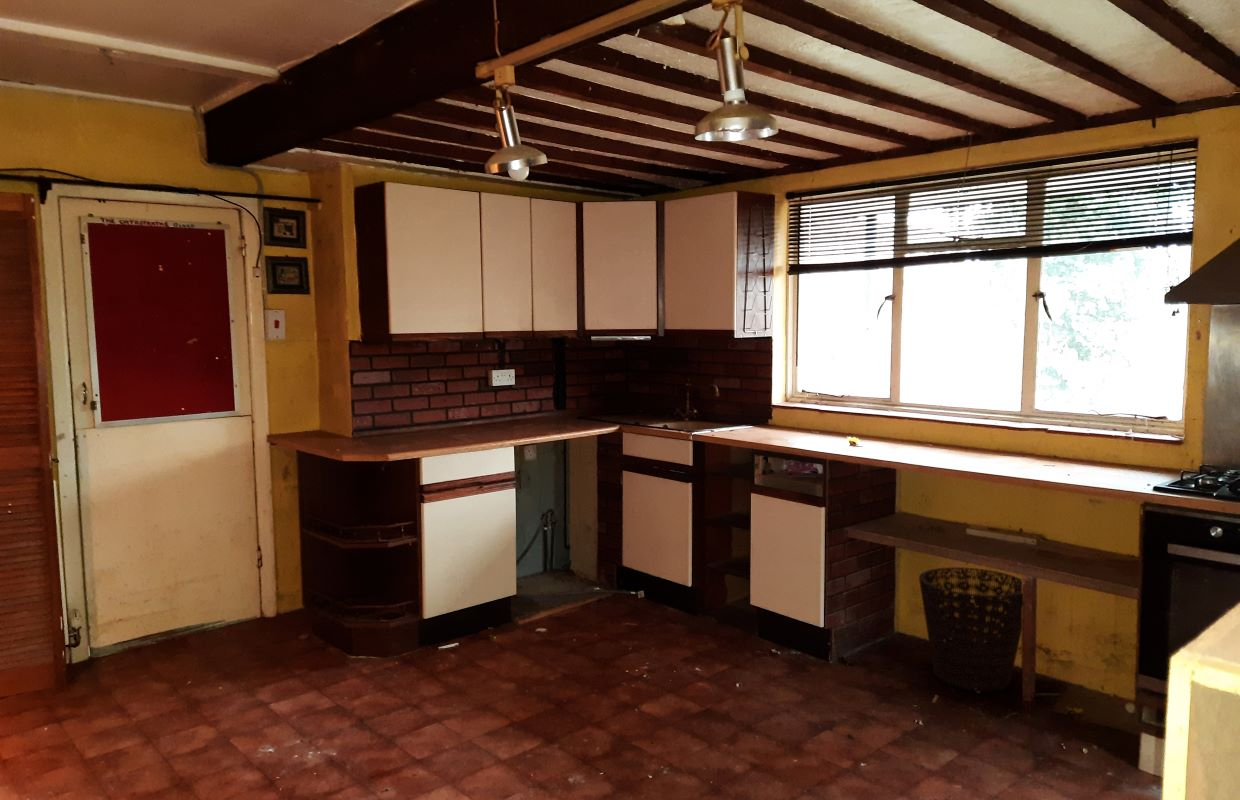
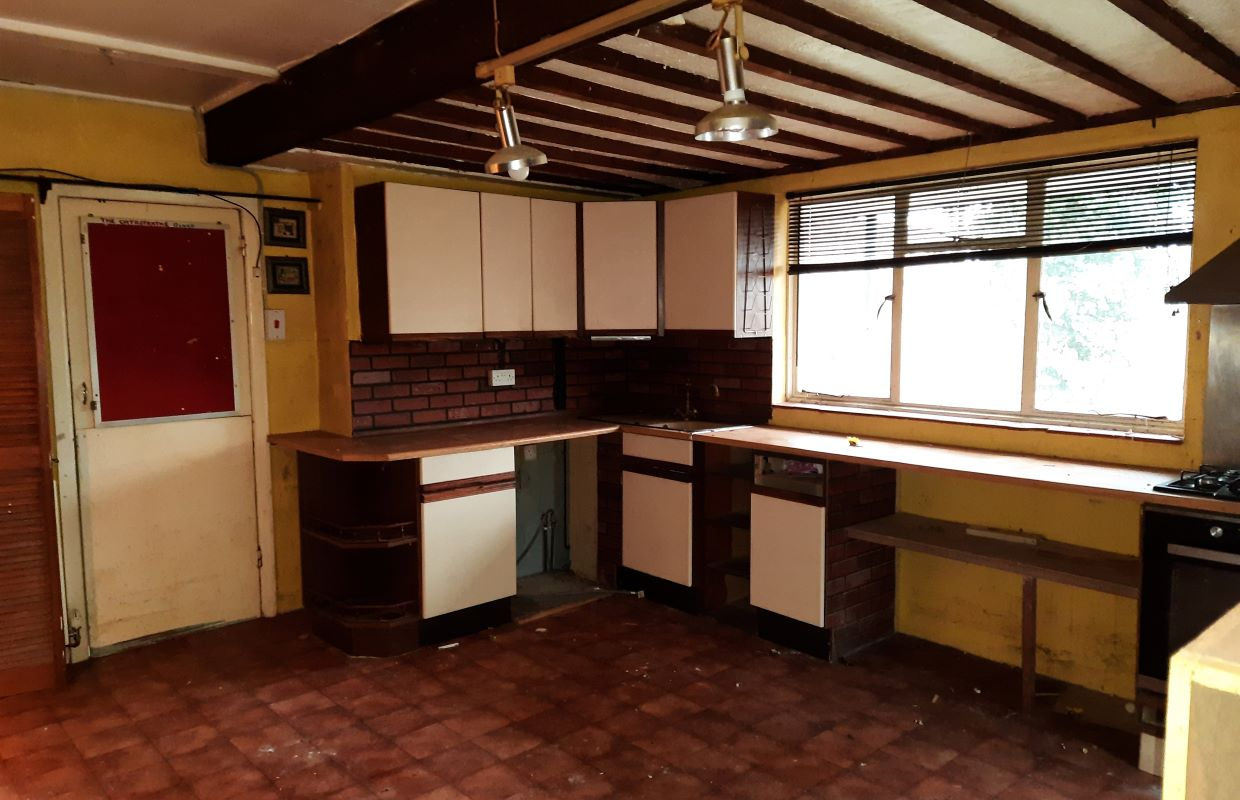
- basket [918,566,1024,692]
